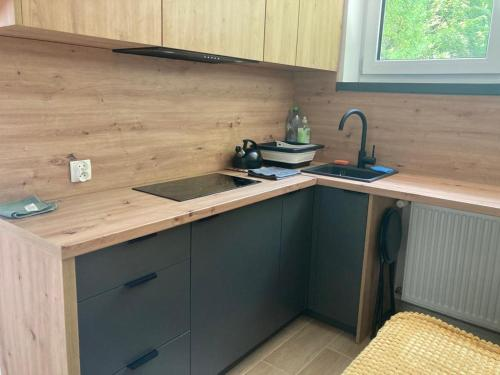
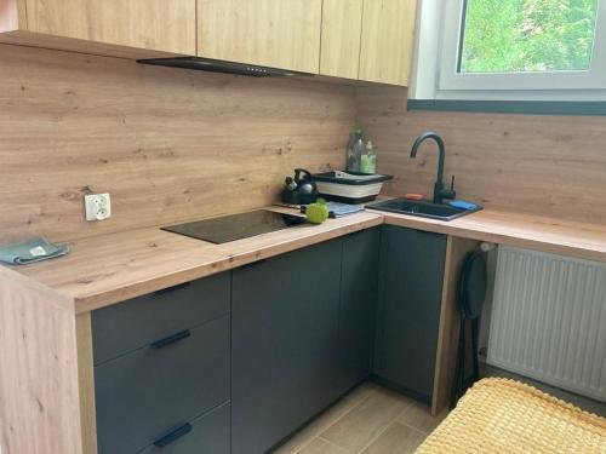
+ fruit [304,197,330,224]
